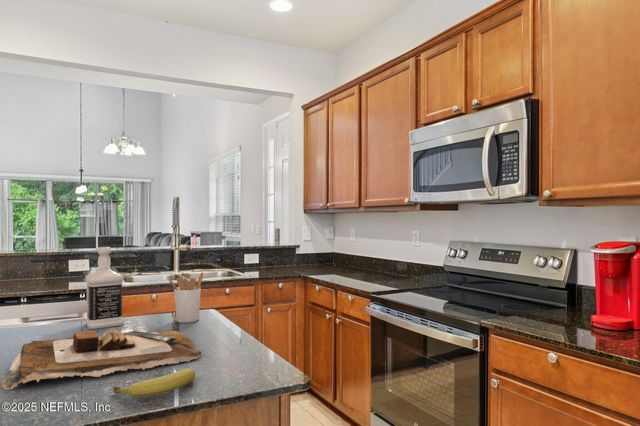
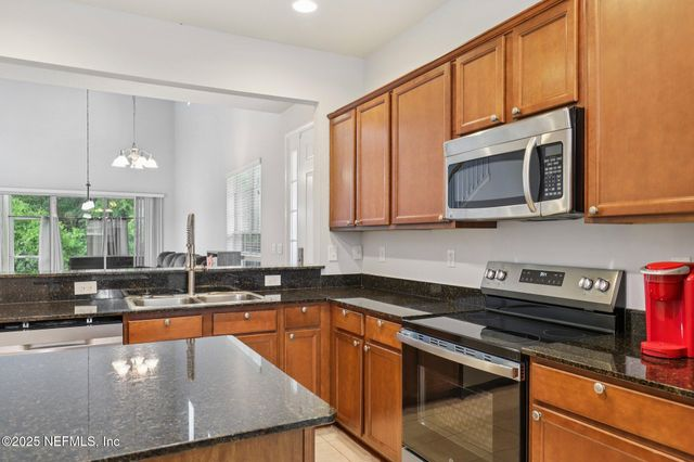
- bottle [85,246,125,330]
- cutting board [1,329,202,391]
- utensil holder [168,271,204,324]
- fruit [112,367,196,398]
